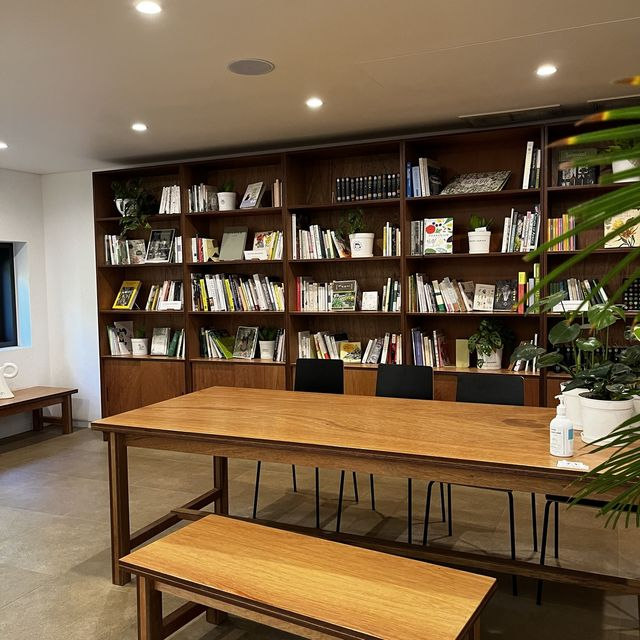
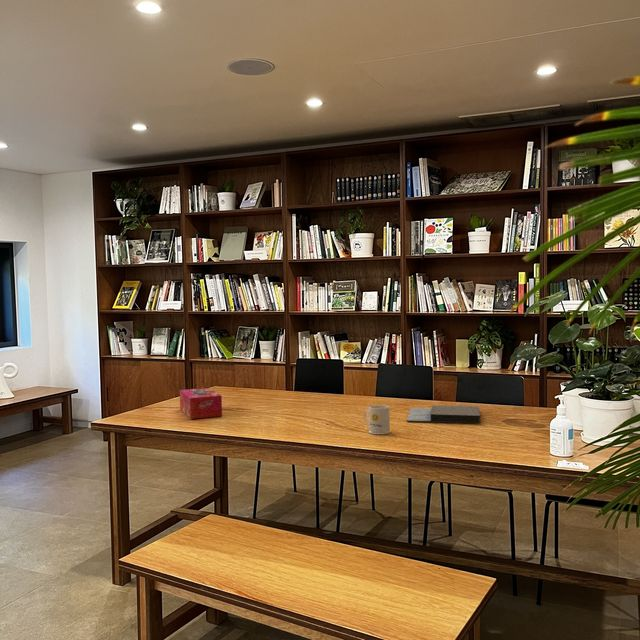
+ mug [363,404,391,435]
+ notebook [406,404,482,424]
+ tissue box [179,387,223,420]
